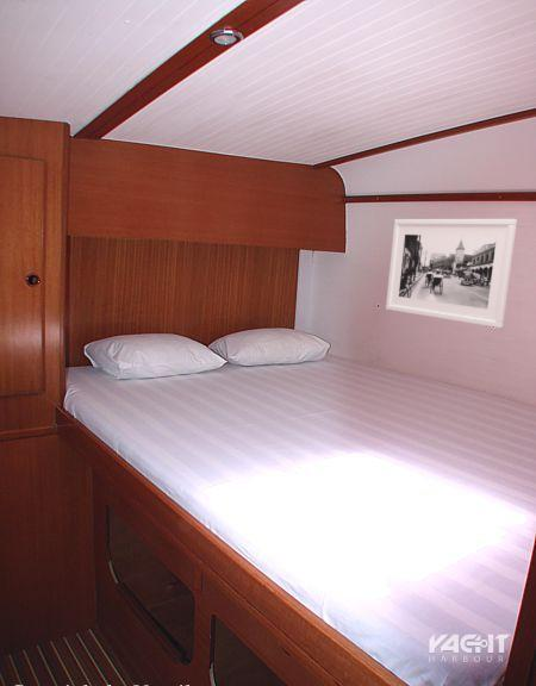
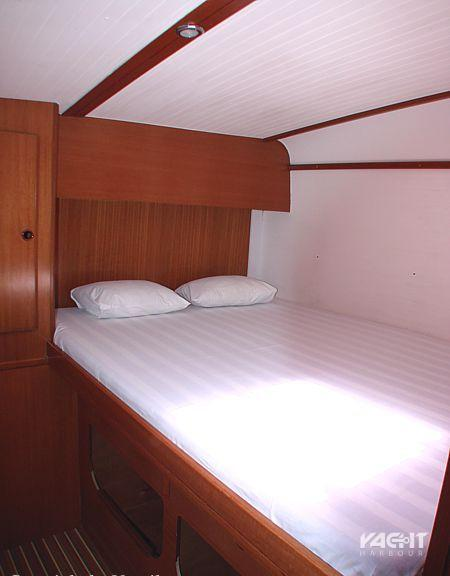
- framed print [385,218,518,329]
